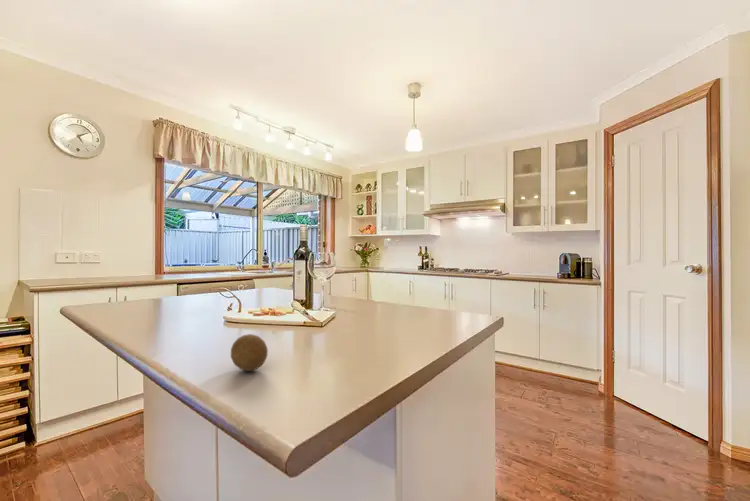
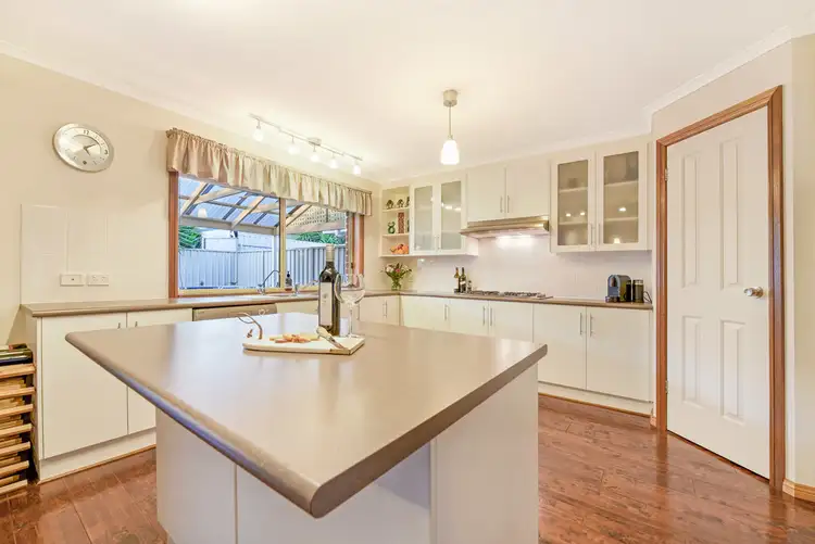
- fruit [230,333,269,372]
